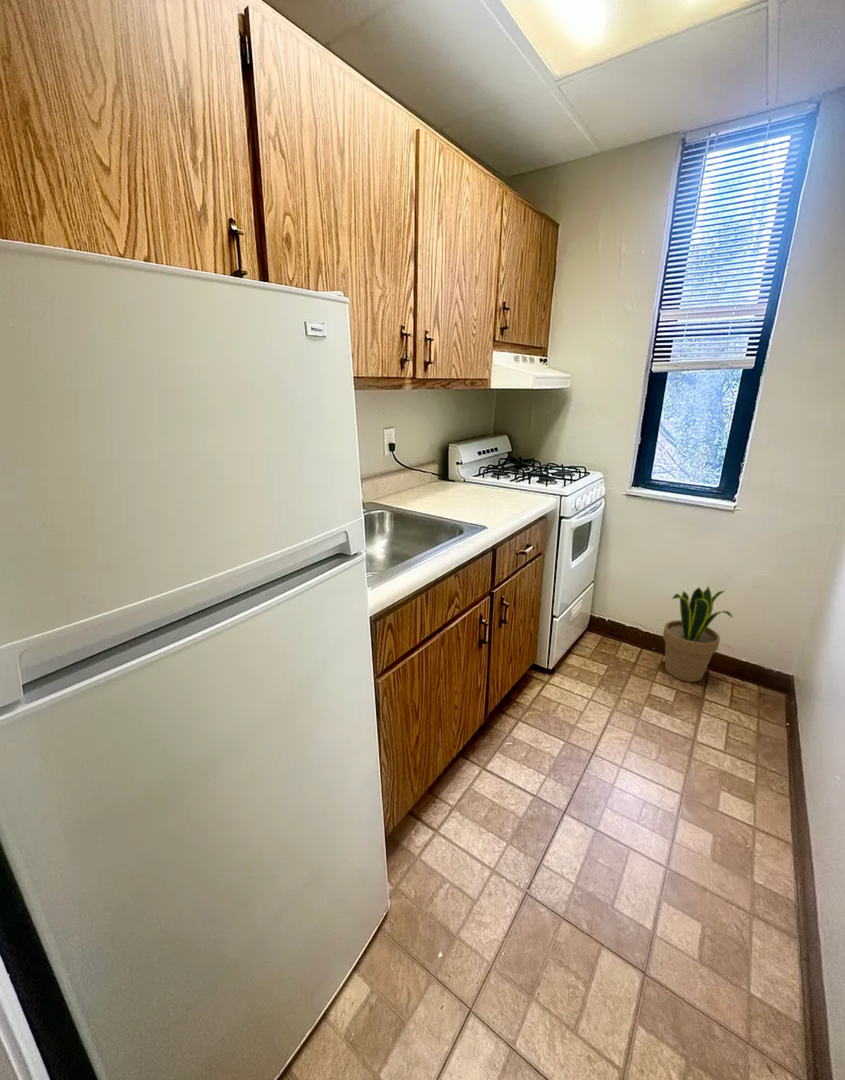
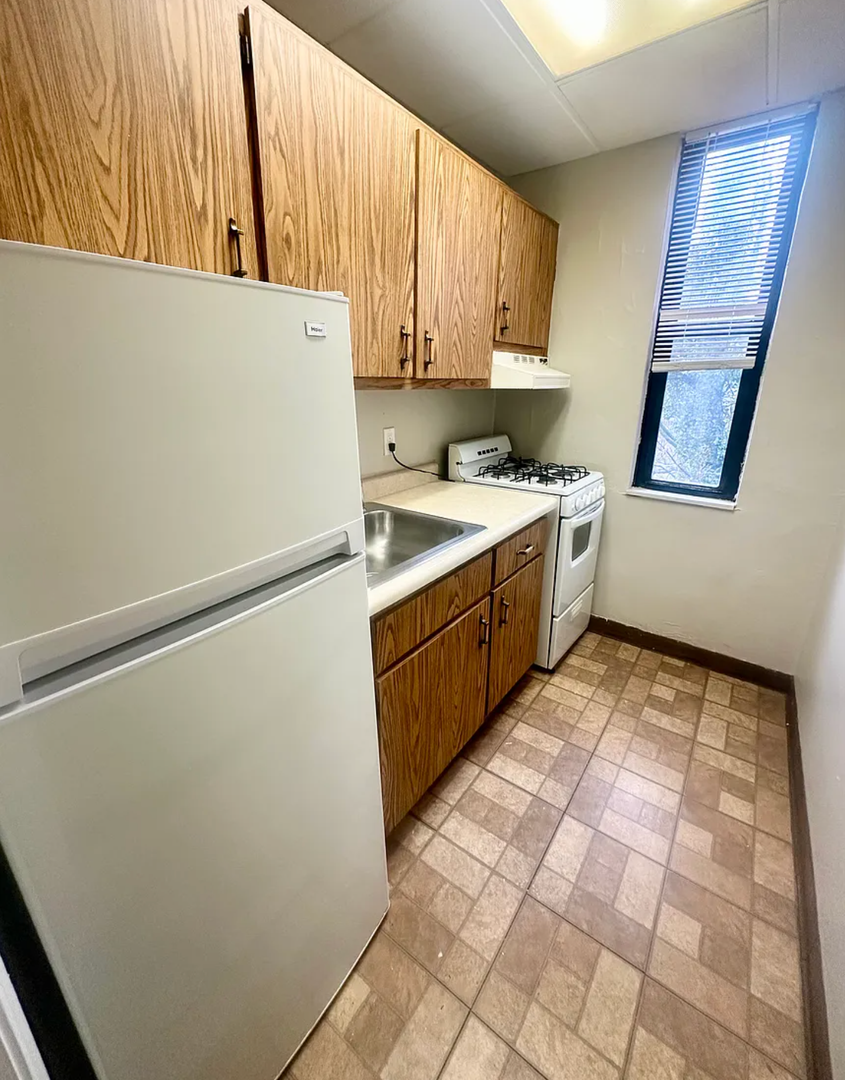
- potted plant [662,585,734,683]
